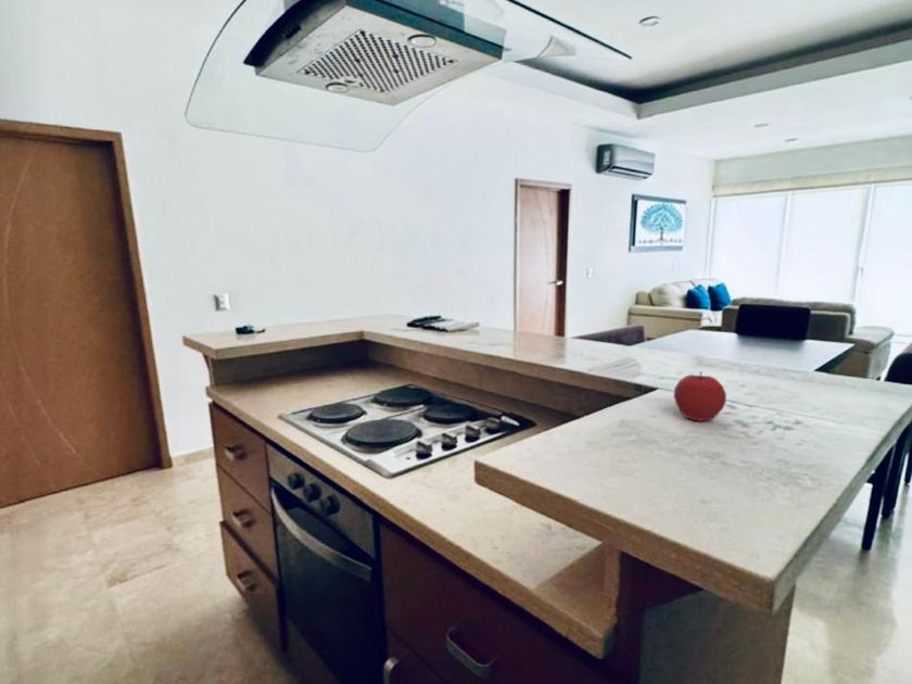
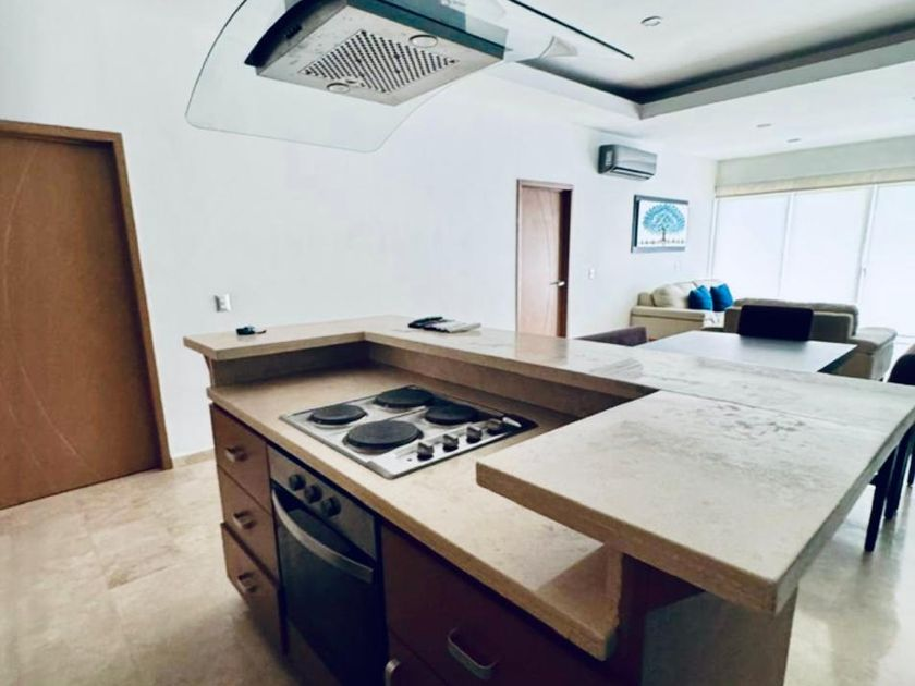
- apple [673,370,727,422]
